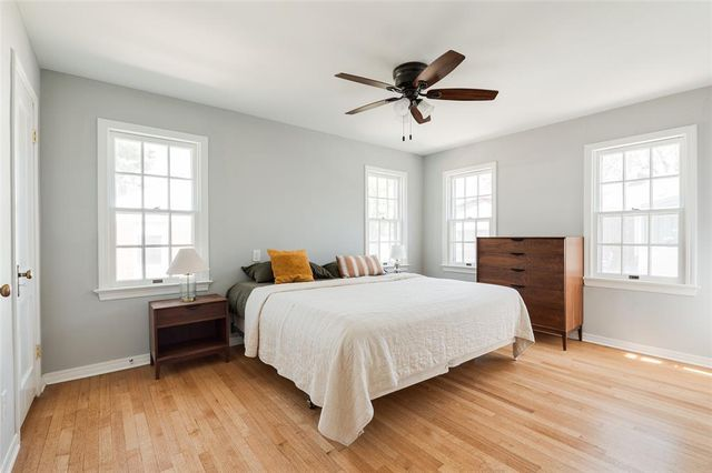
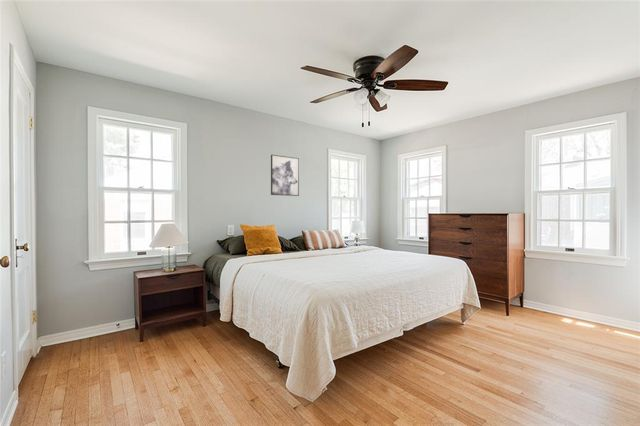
+ wall art [270,154,300,197]
